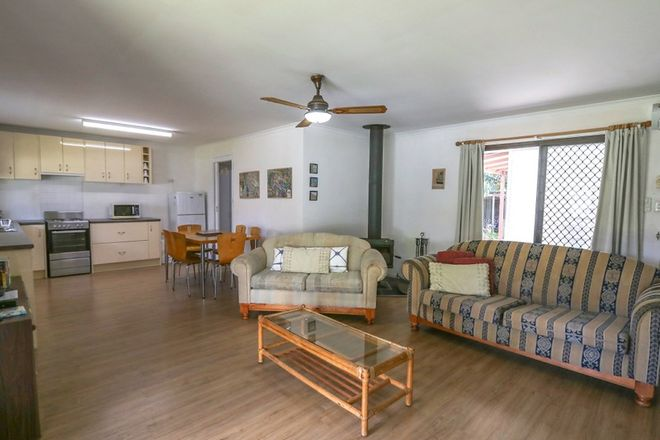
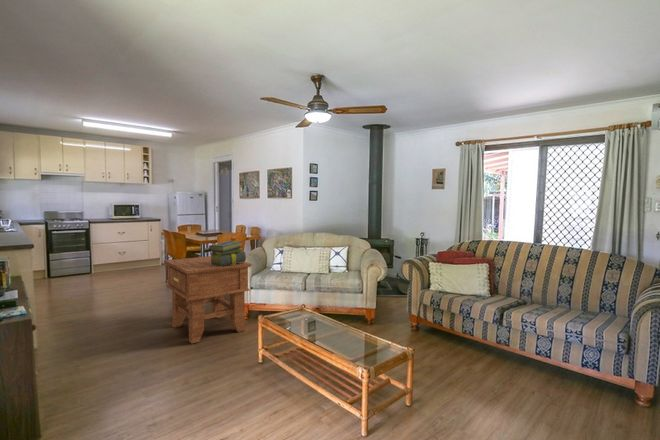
+ side table [163,255,253,345]
+ stack of books [208,240,247,267]
